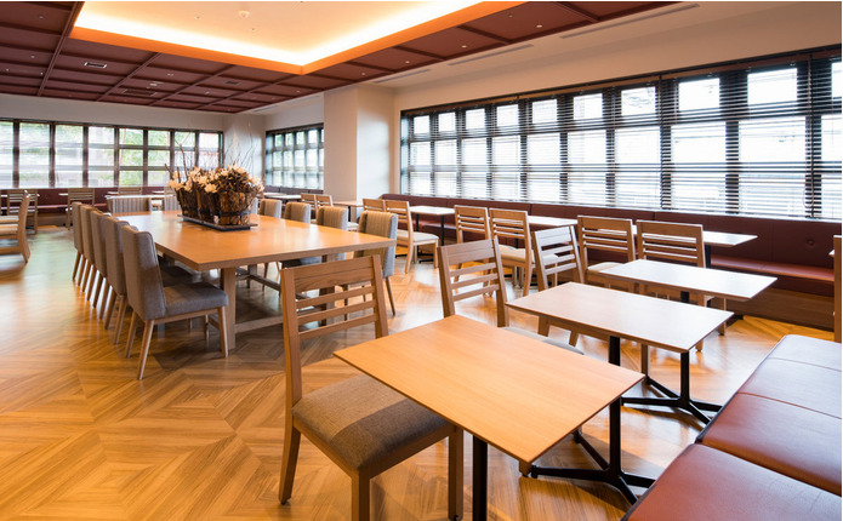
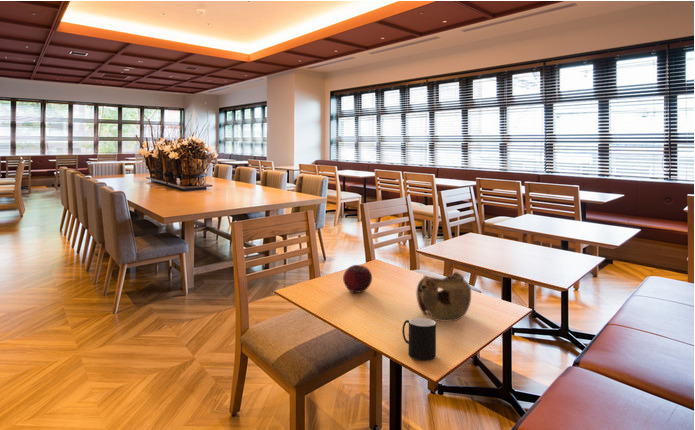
+ fruit [342,264,373,294]
+ cup [401,317,437,362]
+ teapot [415,271,472,323]
